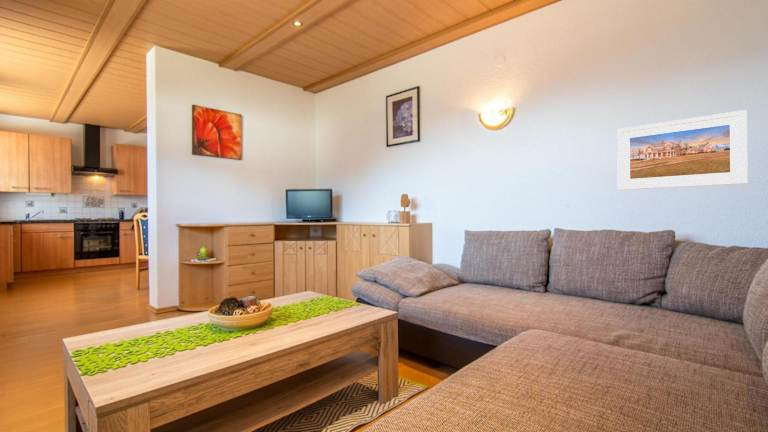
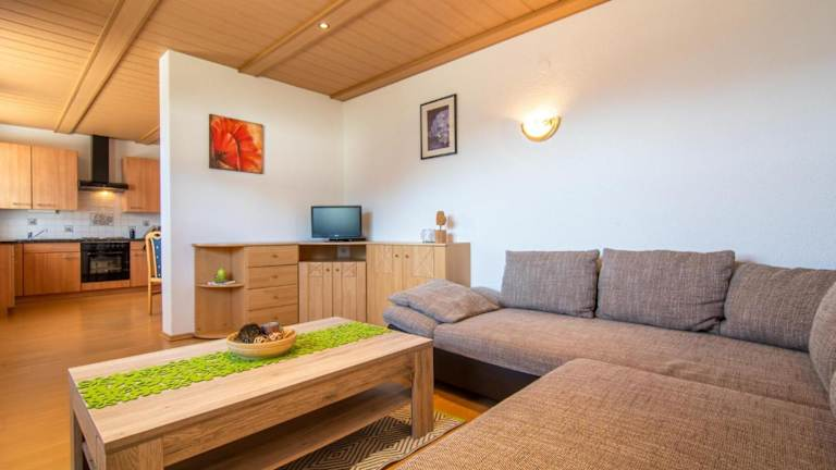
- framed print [616,109,749,191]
